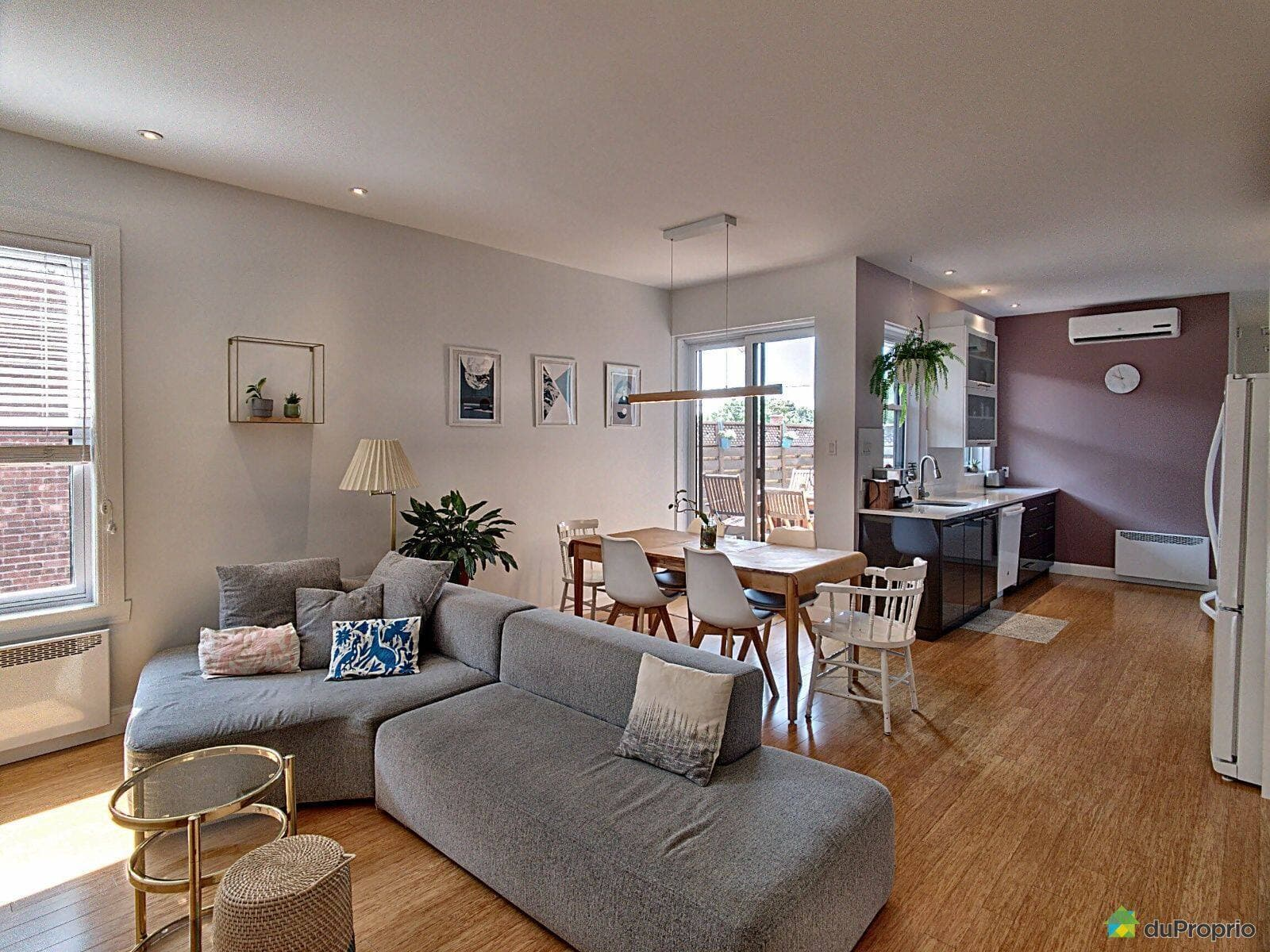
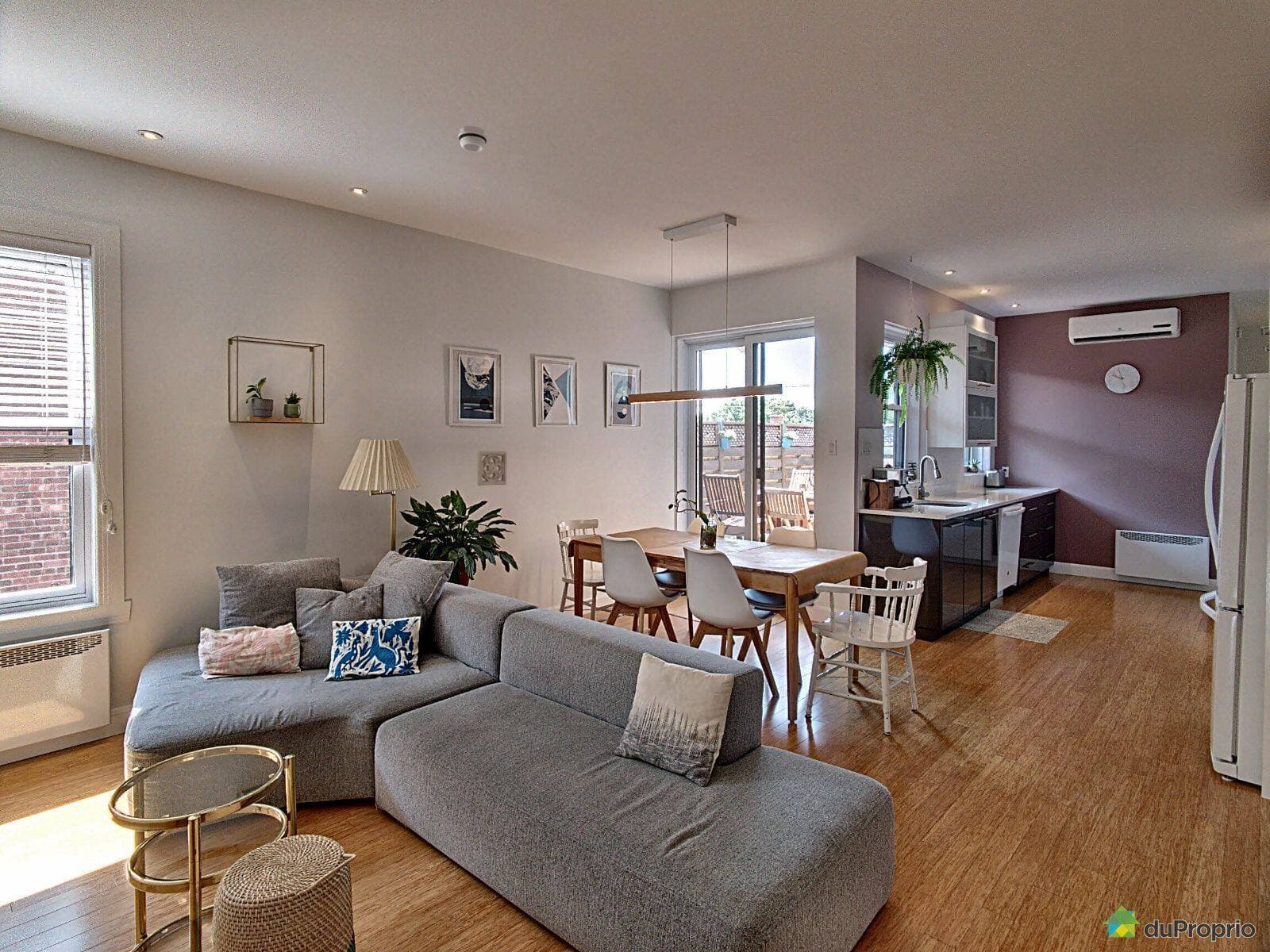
+ wall ornament [477,450,508,486]
+ smoke detector [458,125,487,153]
